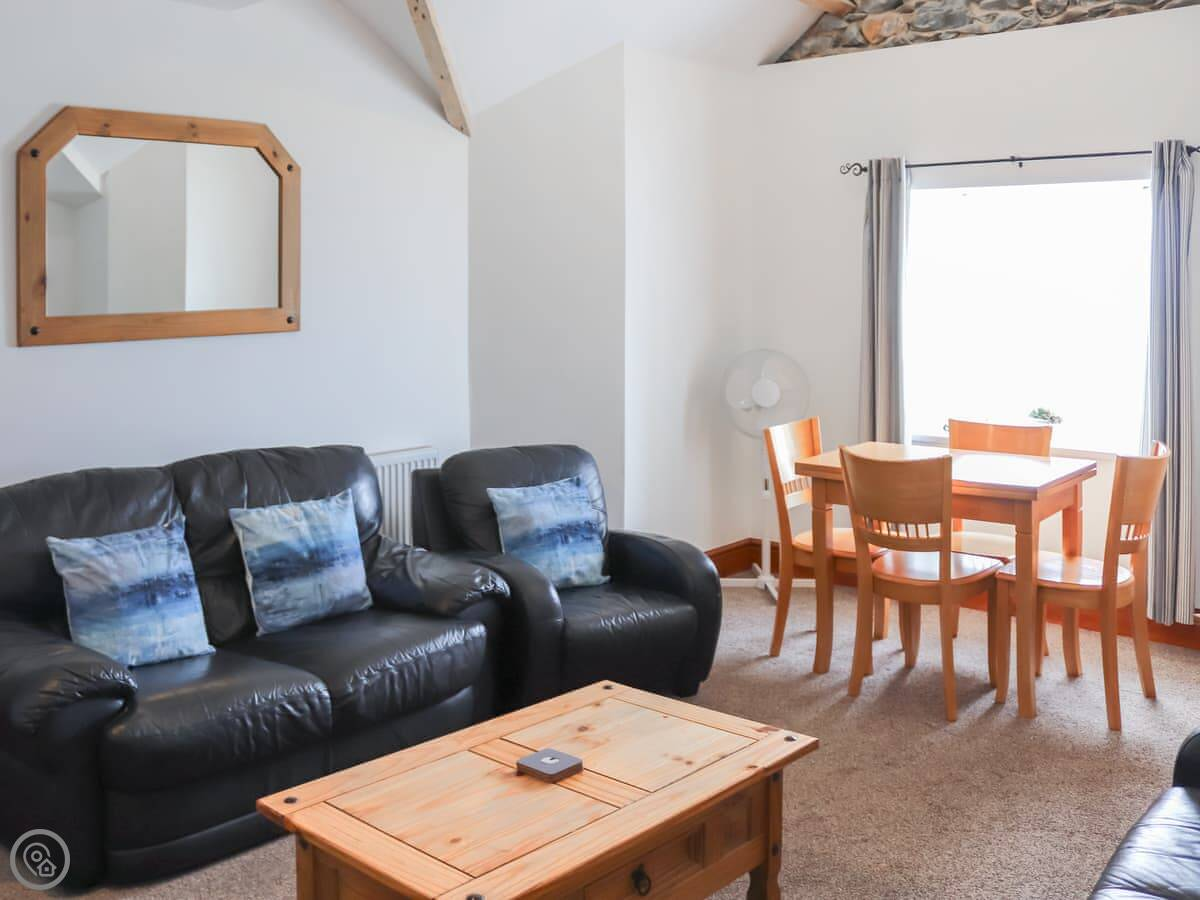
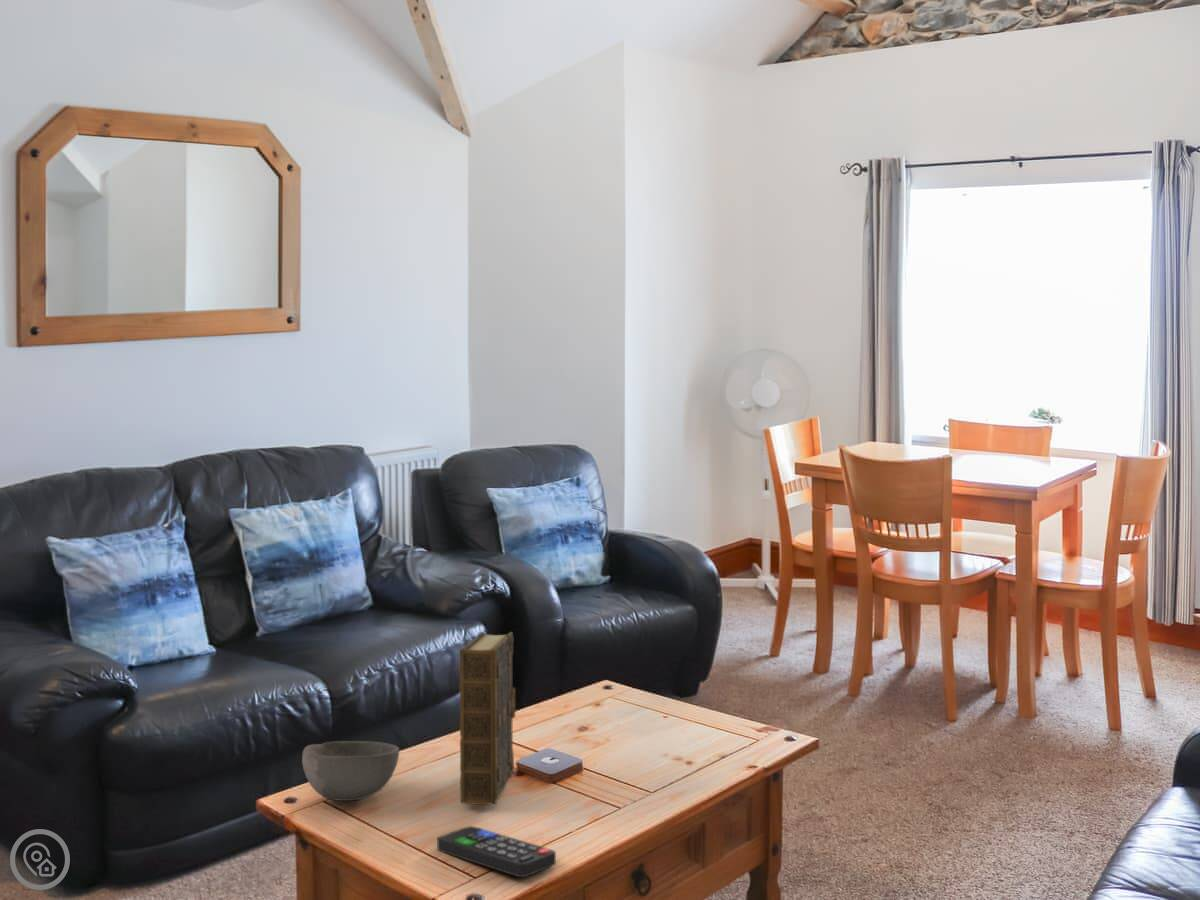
+ remote control [436,825,557,878]
+ book [459,631,516,806]
+ bowl [301,740,400,802]
